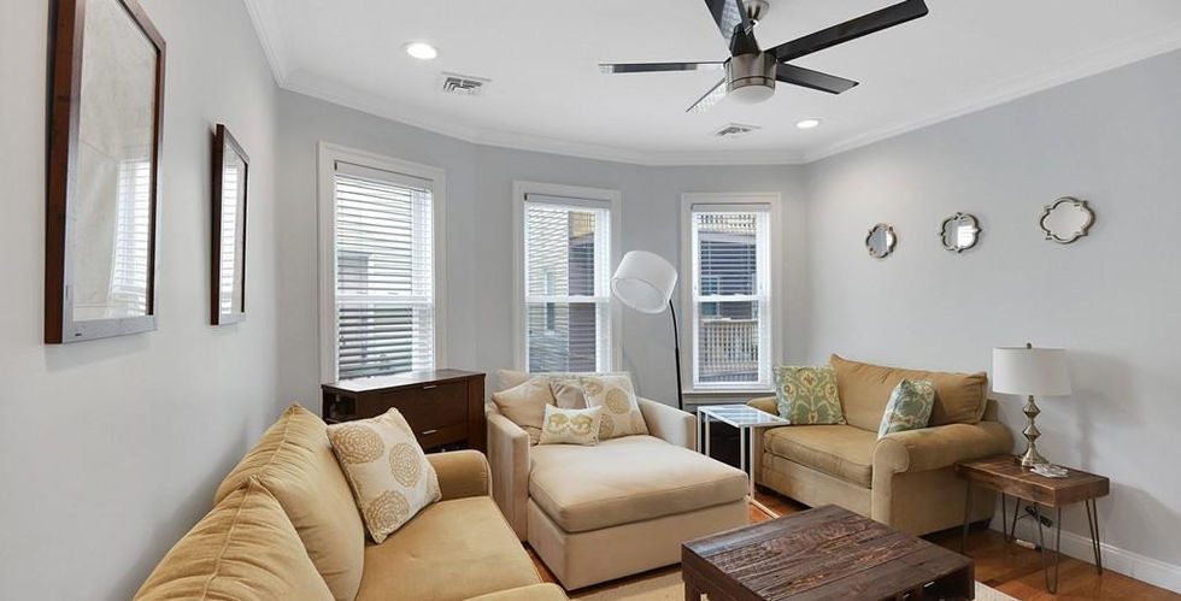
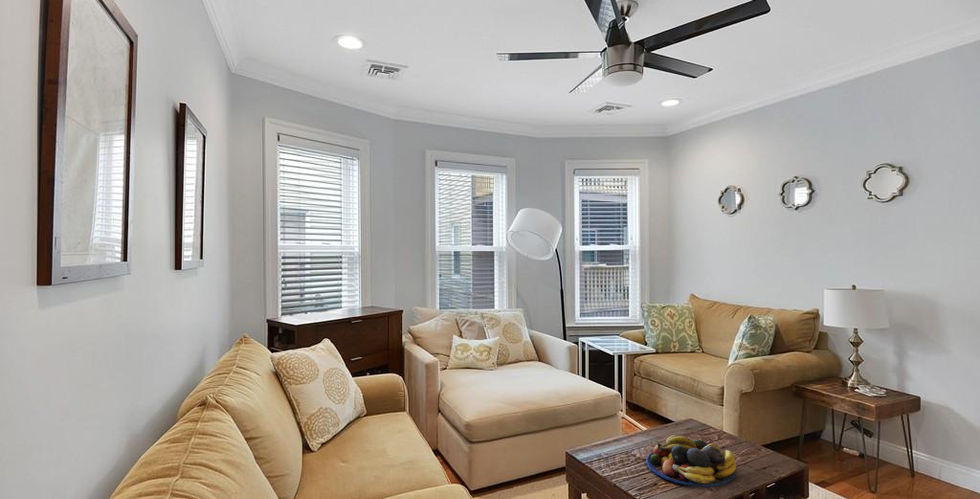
+ fruit bowl [645,434,737,488]
